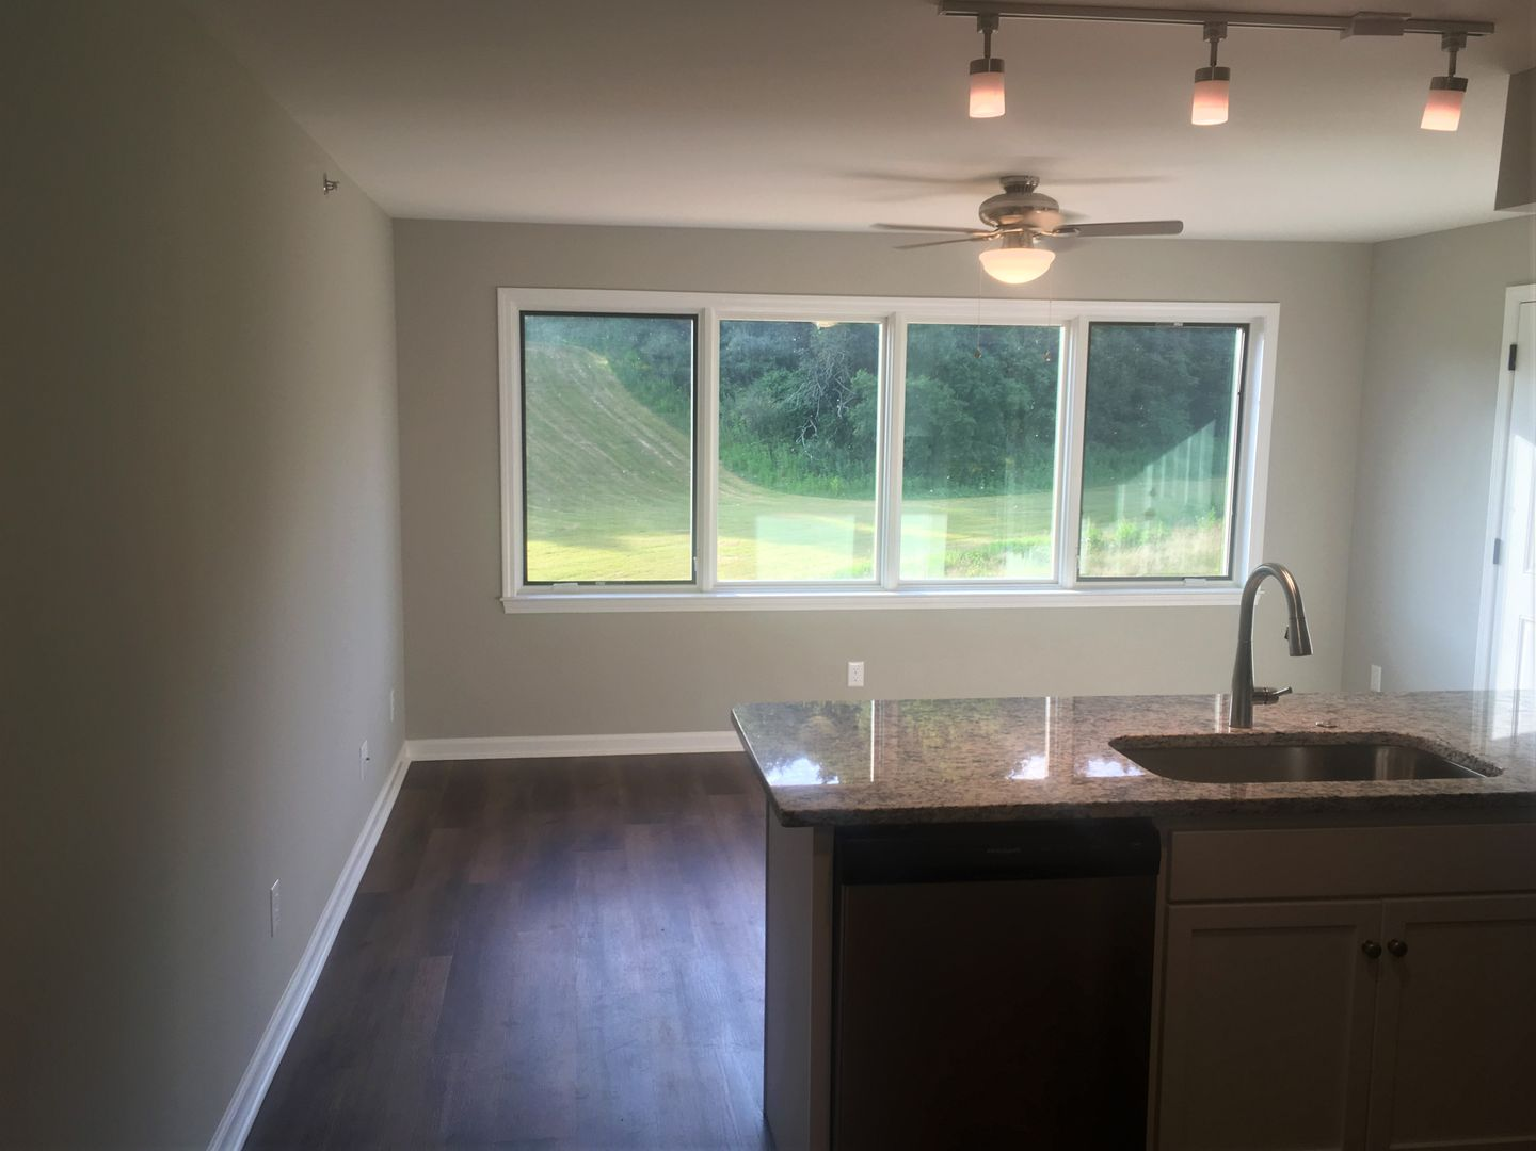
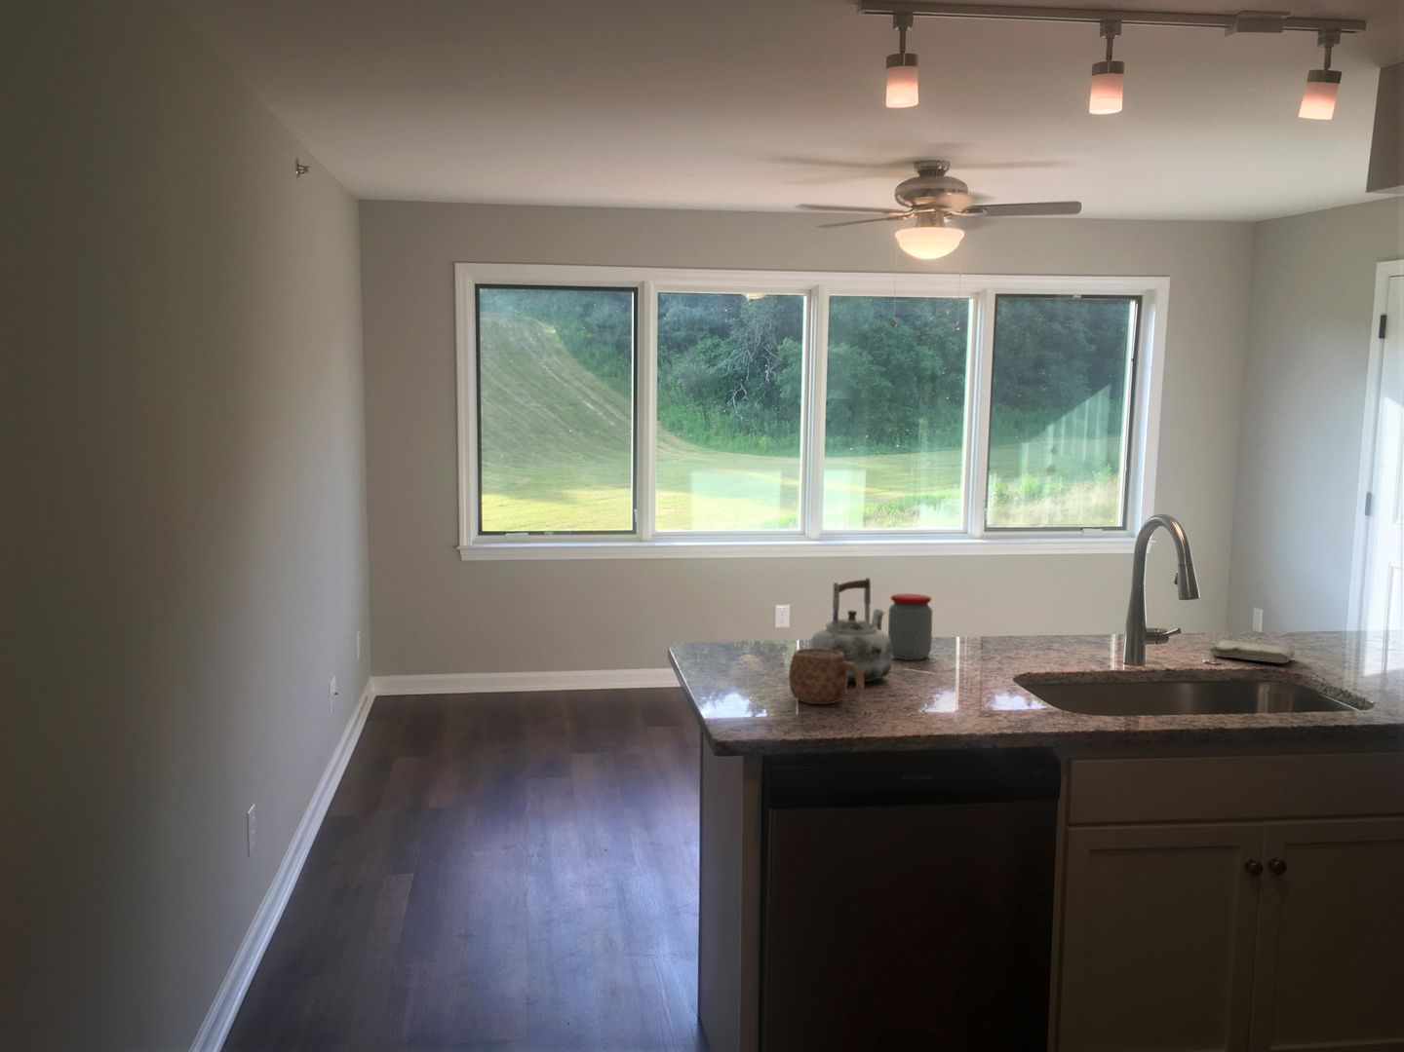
+ jar [888,593,933,662]
+ mug [788,648,865,705]
+ washcloth [1208,640,1296,664]
+ kettle [809,577,892,683]
